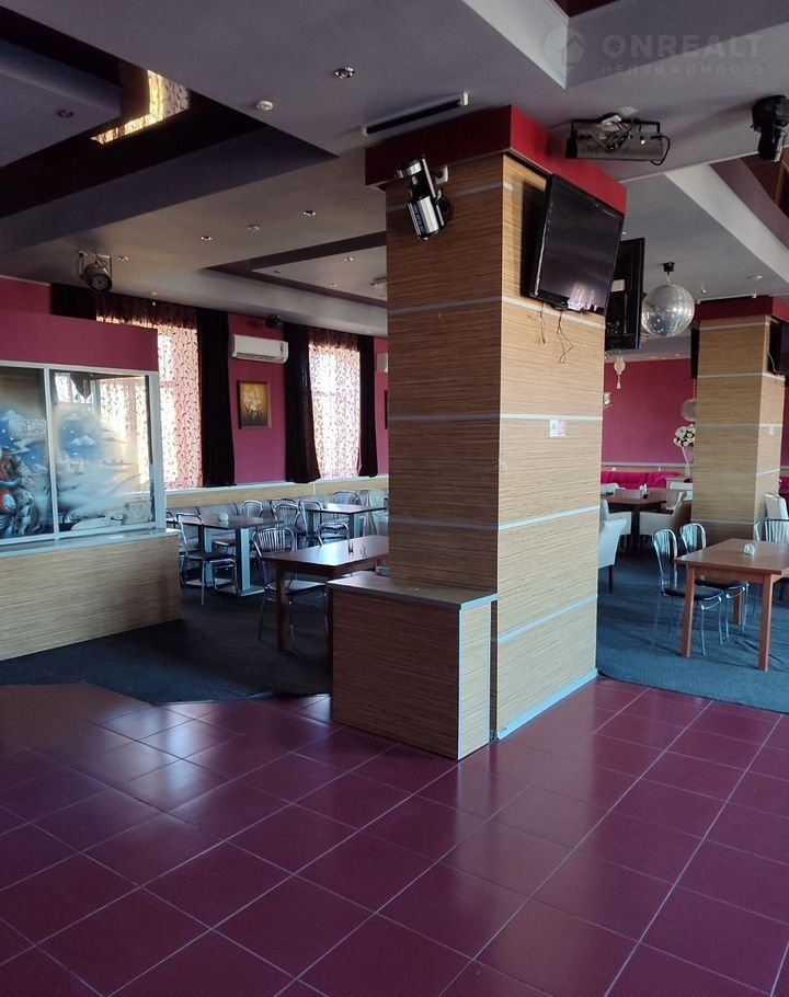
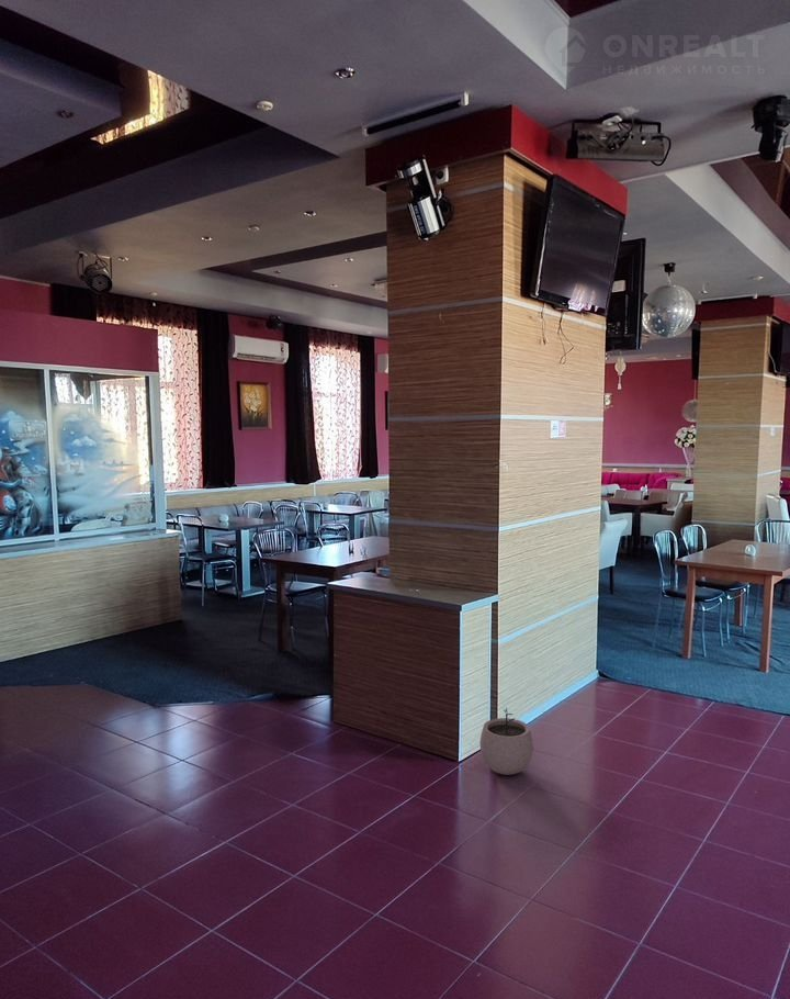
+ plant pot [479,707,534,776]
